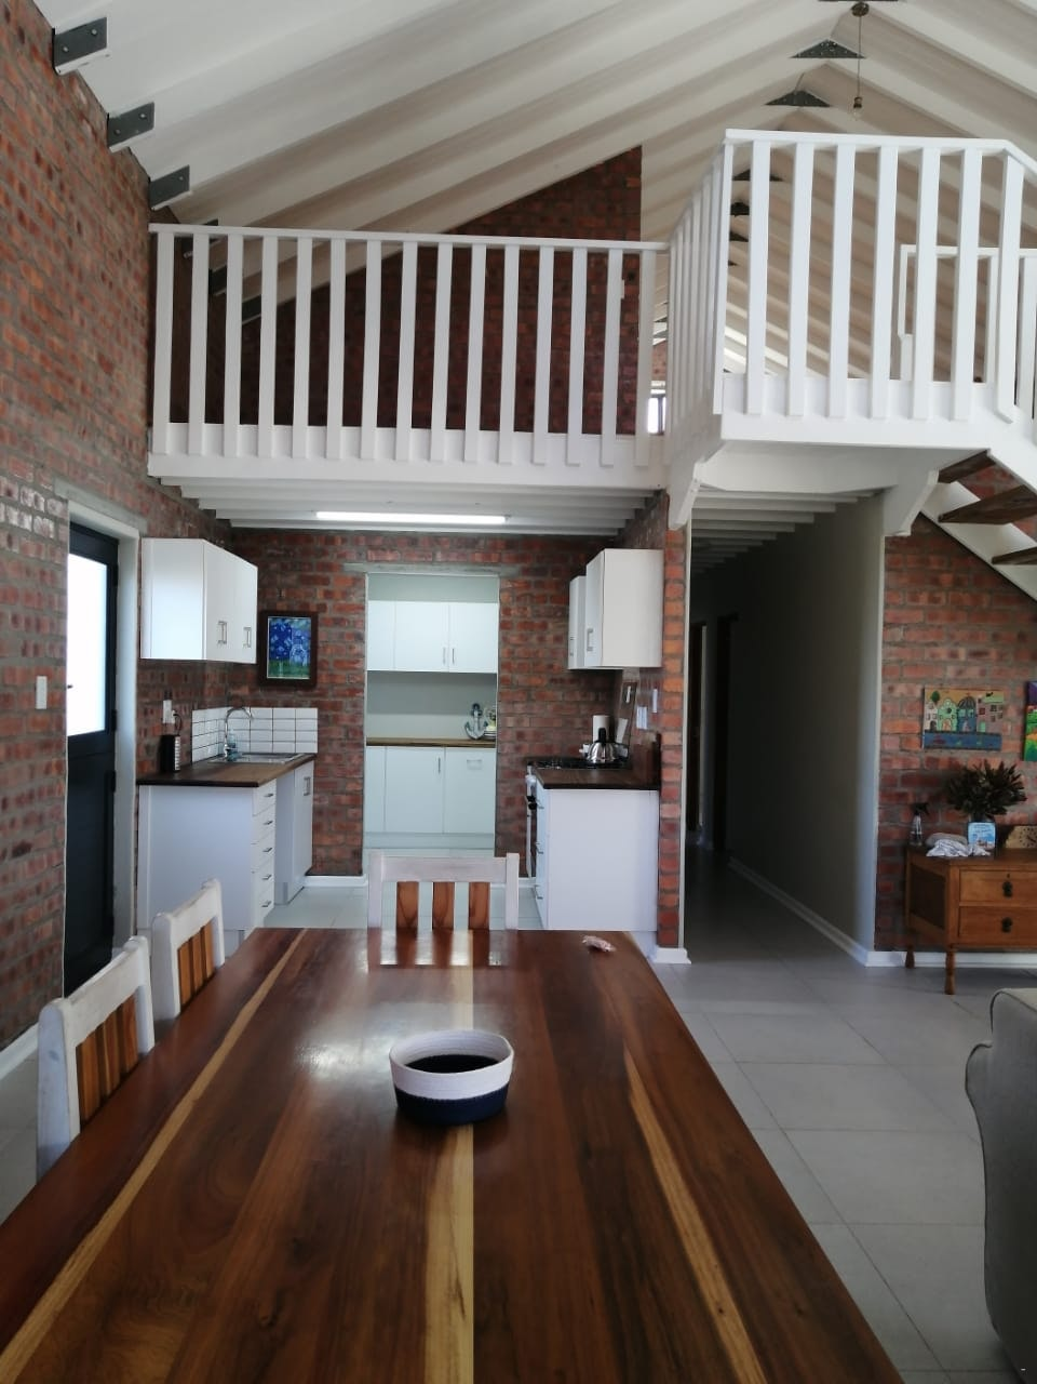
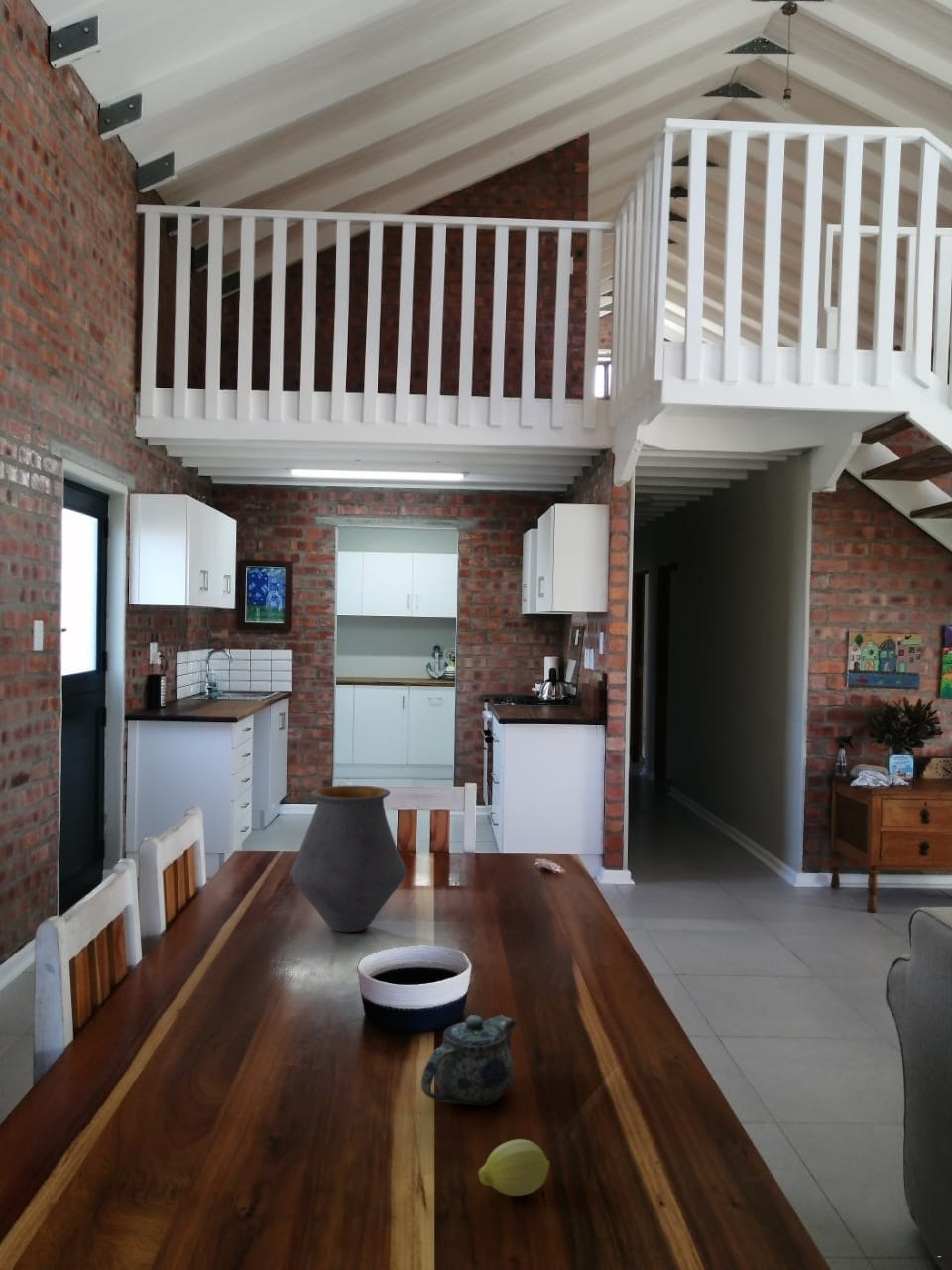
+ chinaware [420,1014,518,1107]
+ vase [290,784,407,933]
+ fruit [477,1138,551,1197]
